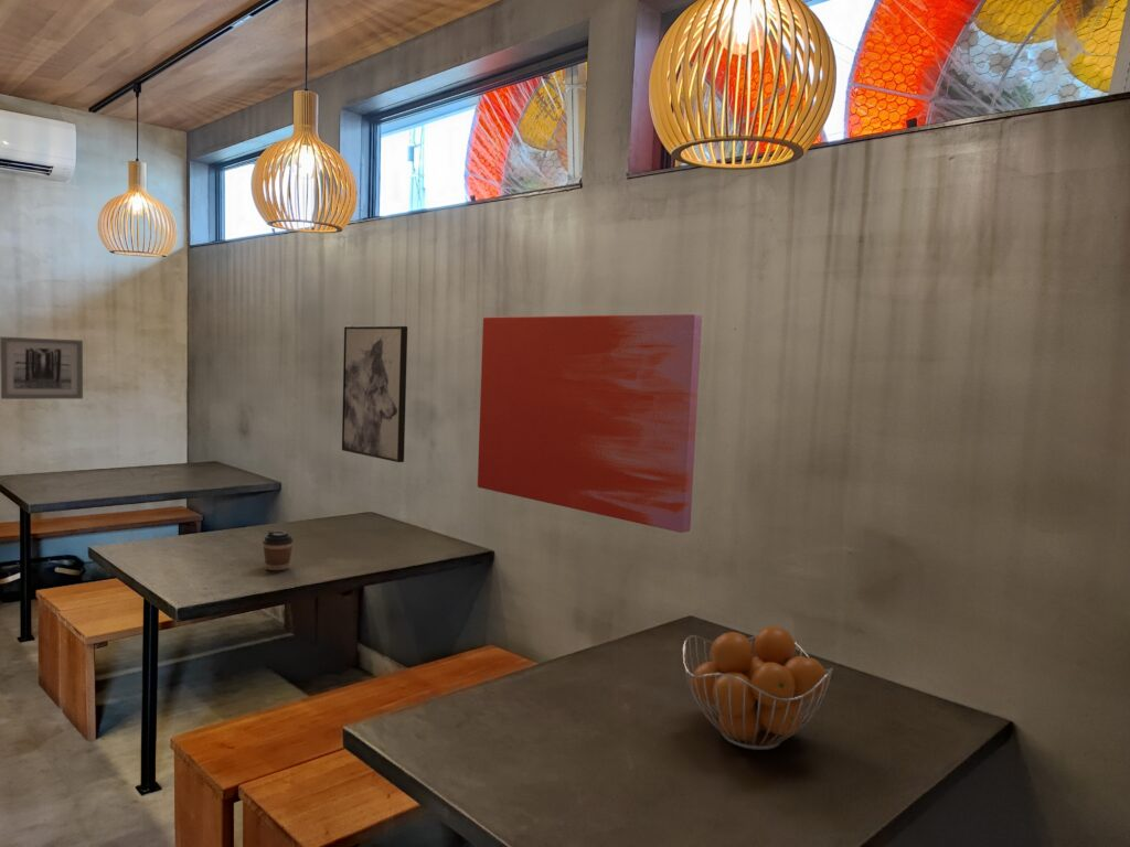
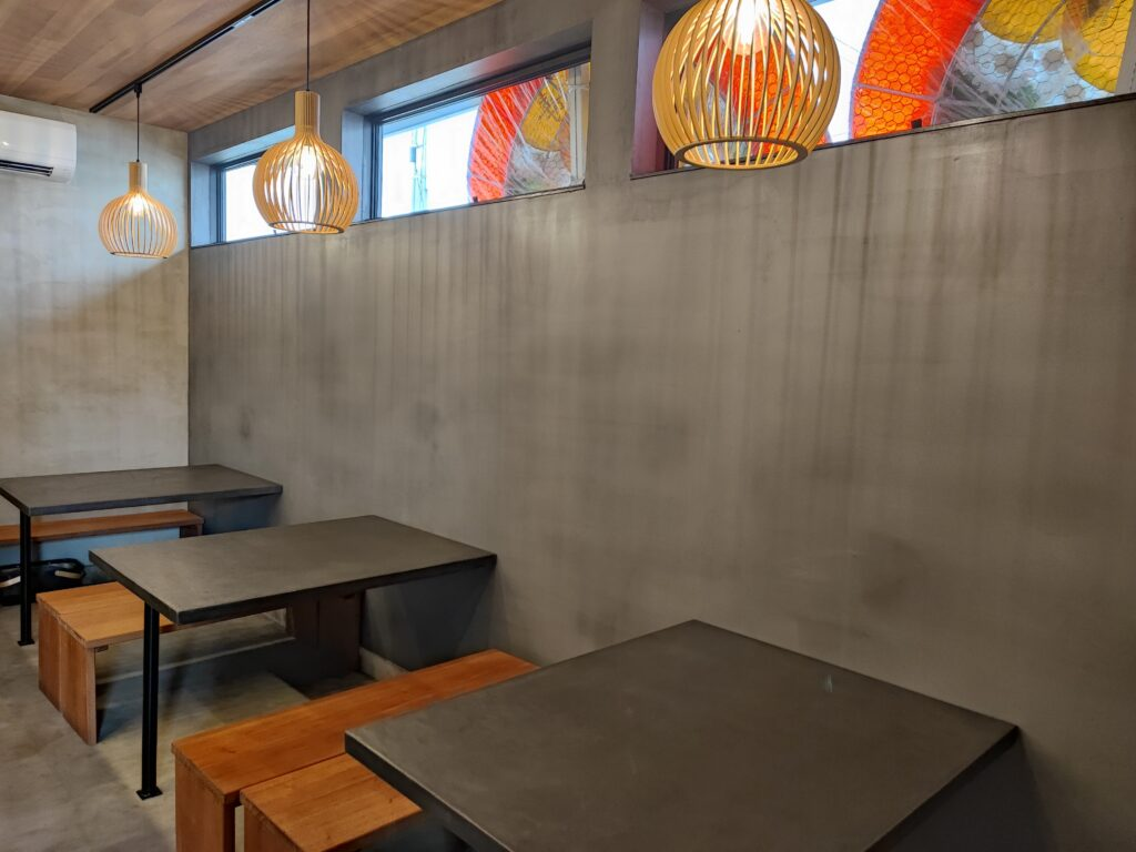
- wall art [341,325,408,463]
- wall art [477,313,703,534]
- fruit basket [682,624,834,751]
- wall art [0,335,84,400]
- coffee cup [262,529,295,571]
